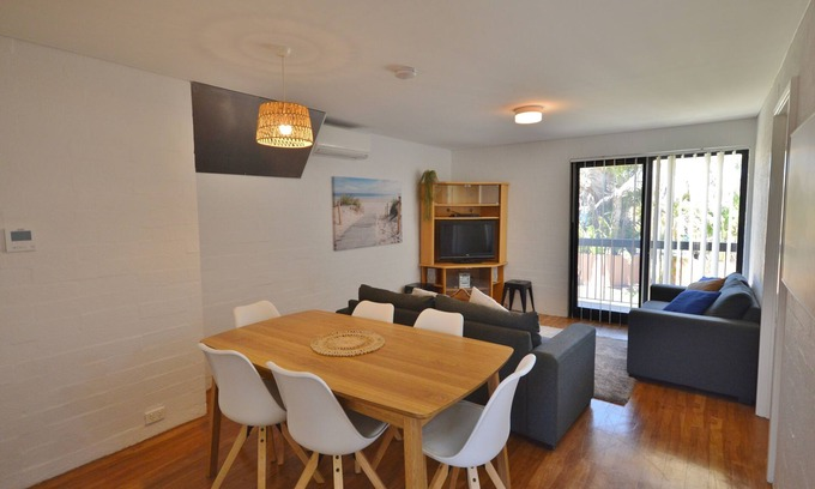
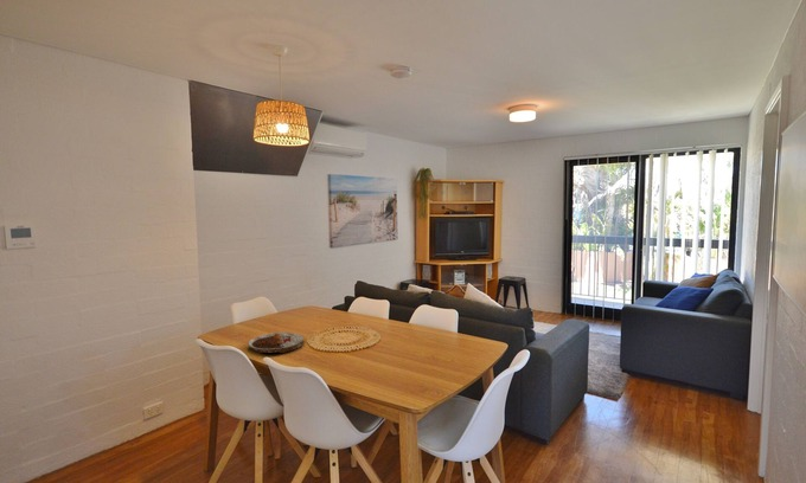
+ plate [247,331,305,354]
